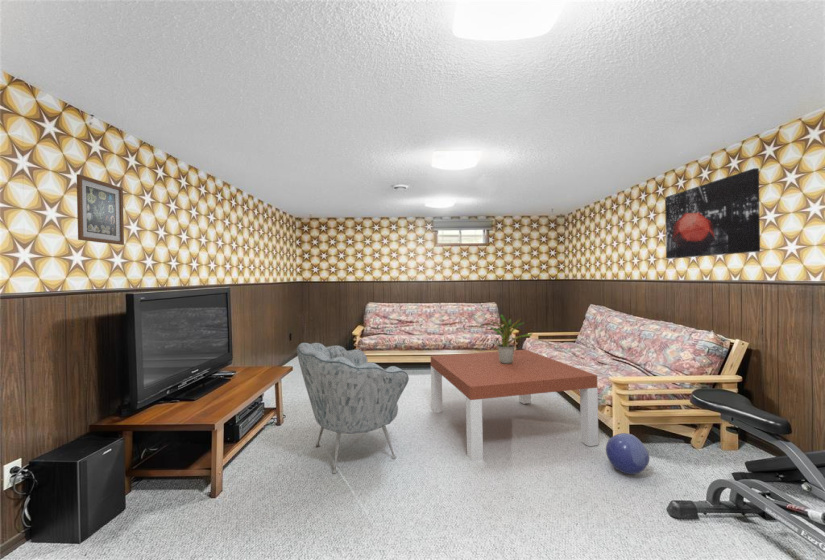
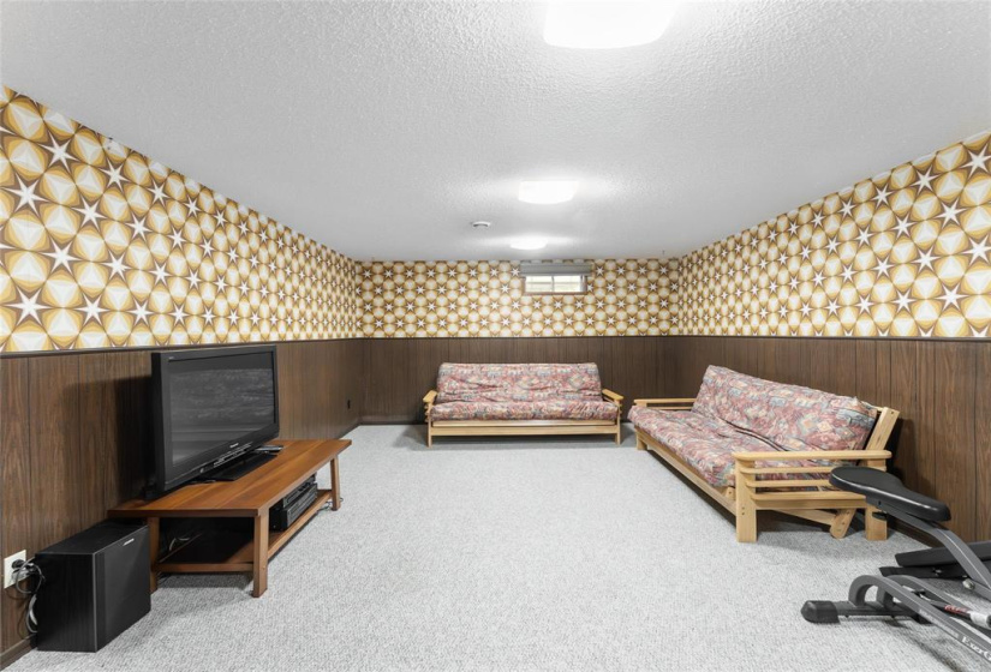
- armchair [296,342,410,474]
- ball [605,432,650,475]
- wall art [664,167,761,260]
- wall art [76,173,125,246]
- potted plant [484,314,533,364]
- coffee table [430,349,599,463]
